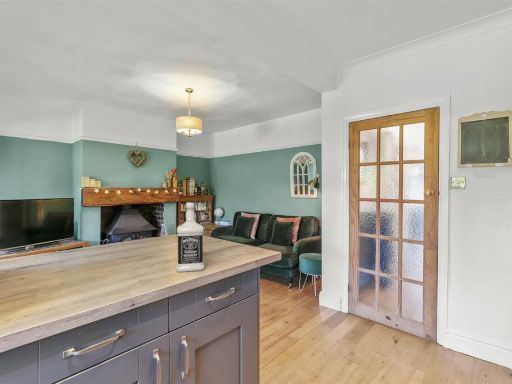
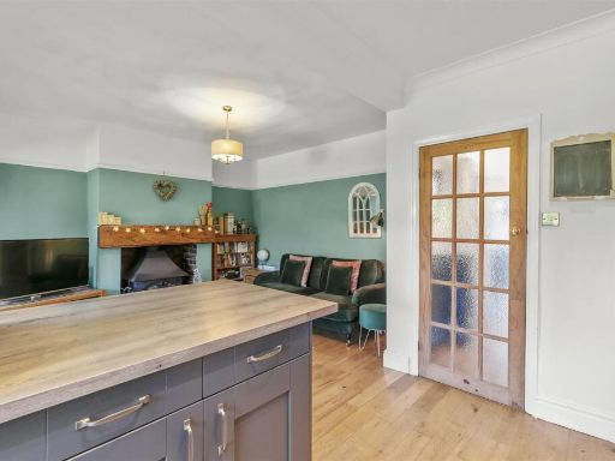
- bottle [176,202,205,273]
